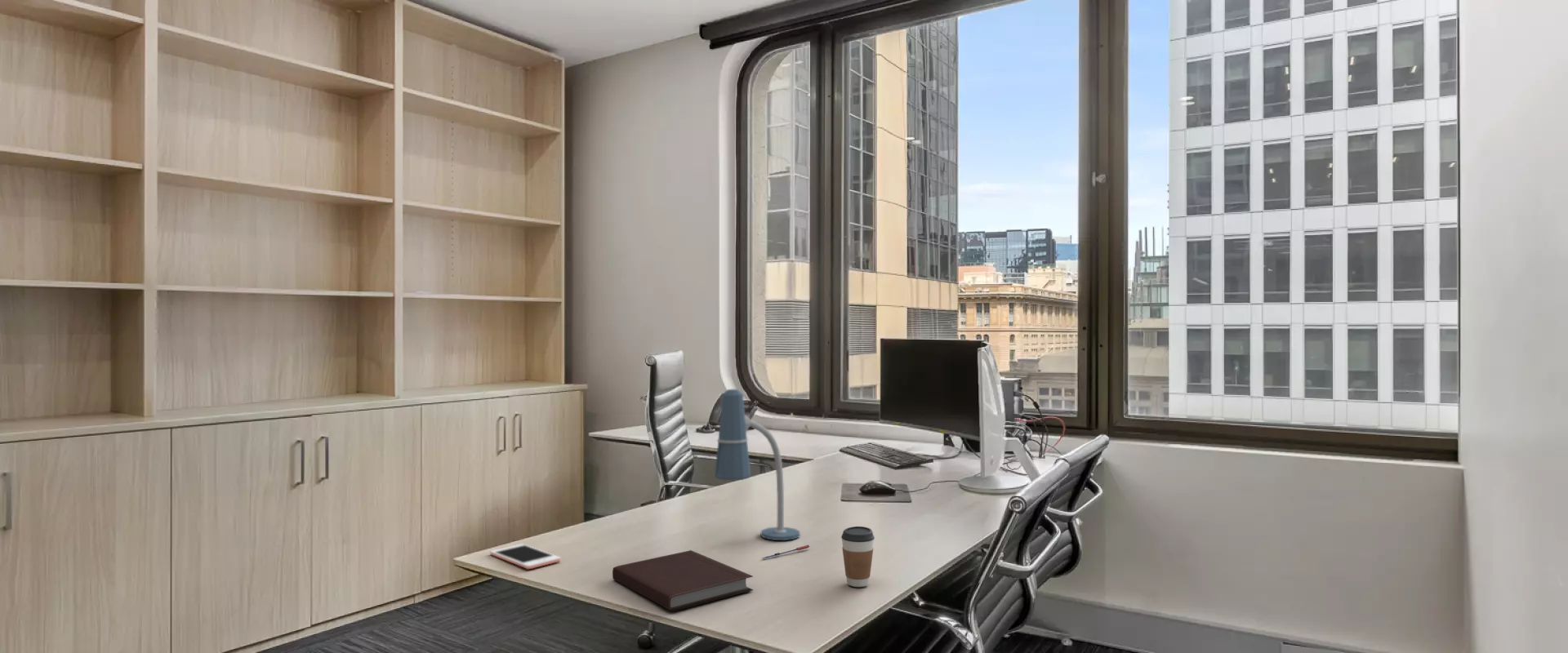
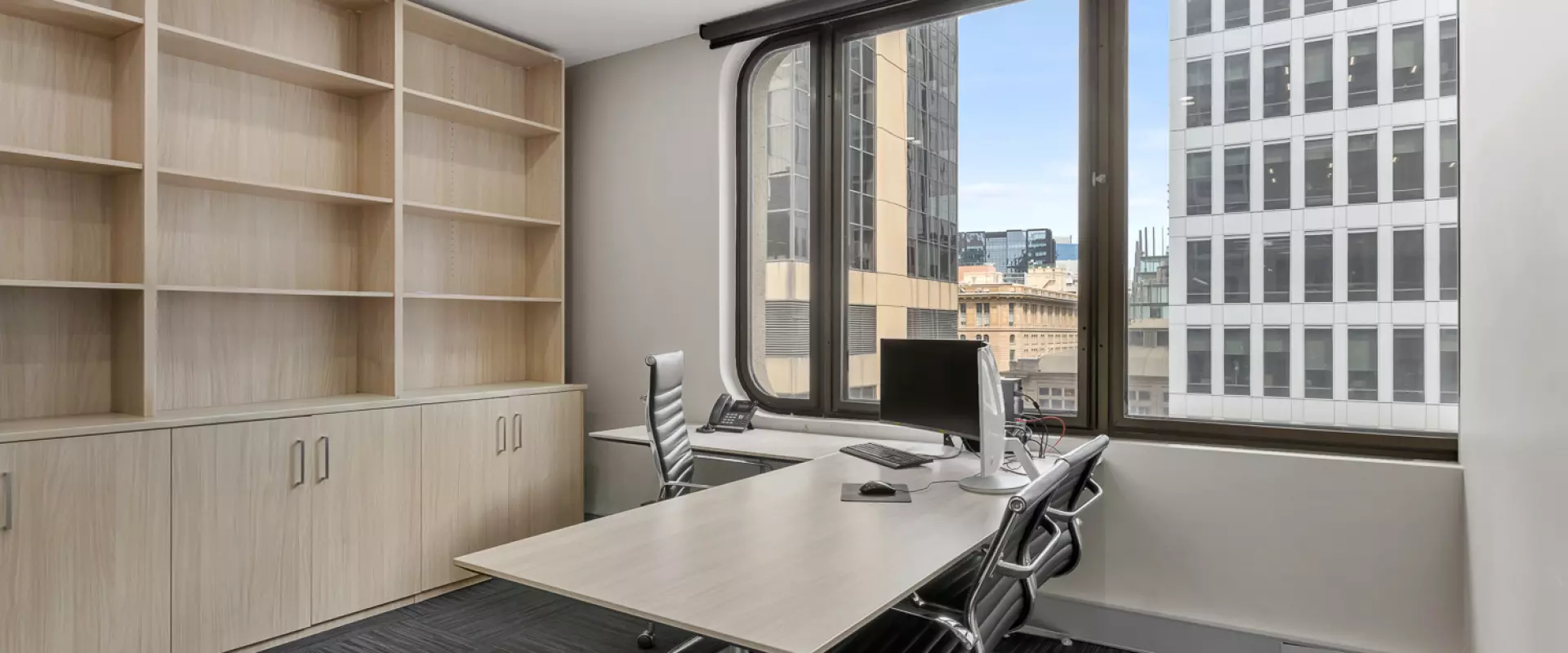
- desk lamp [714,389,800,541]
- coffee cup [840,526,875,588]
- cell phone [489,543,561,570]
- notebook [612,549,754,611]
- pen [762,544,810,560]
